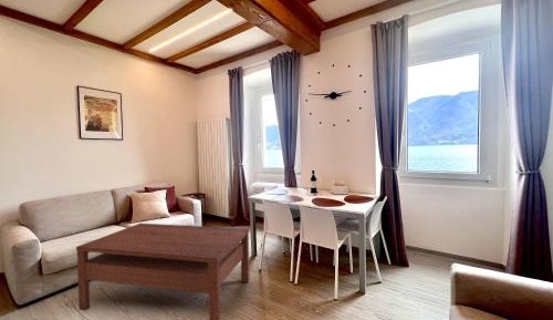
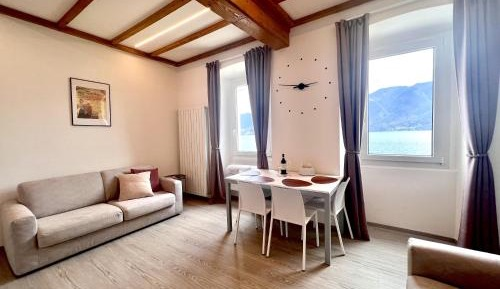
- coffee table [75,223,250,320]
